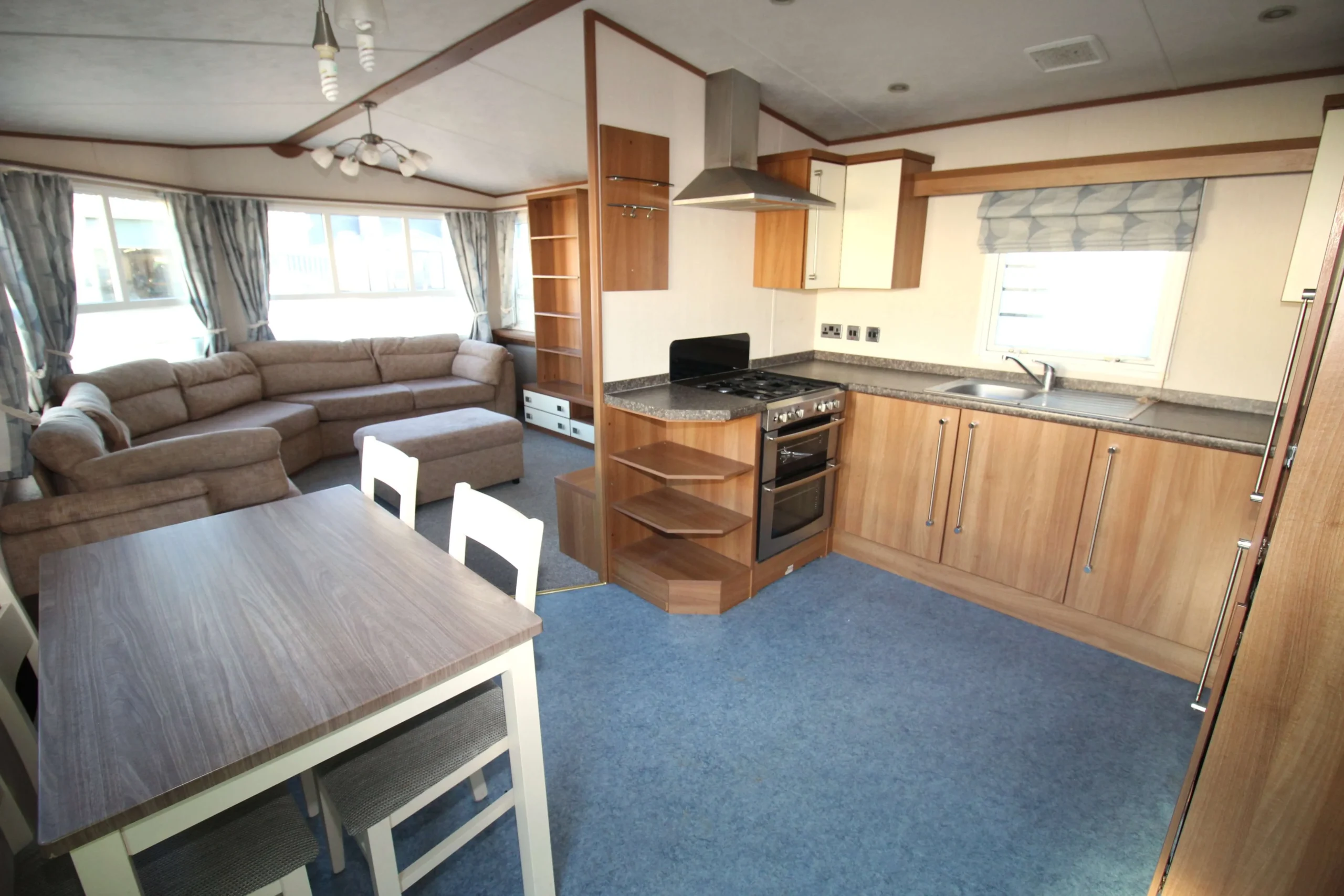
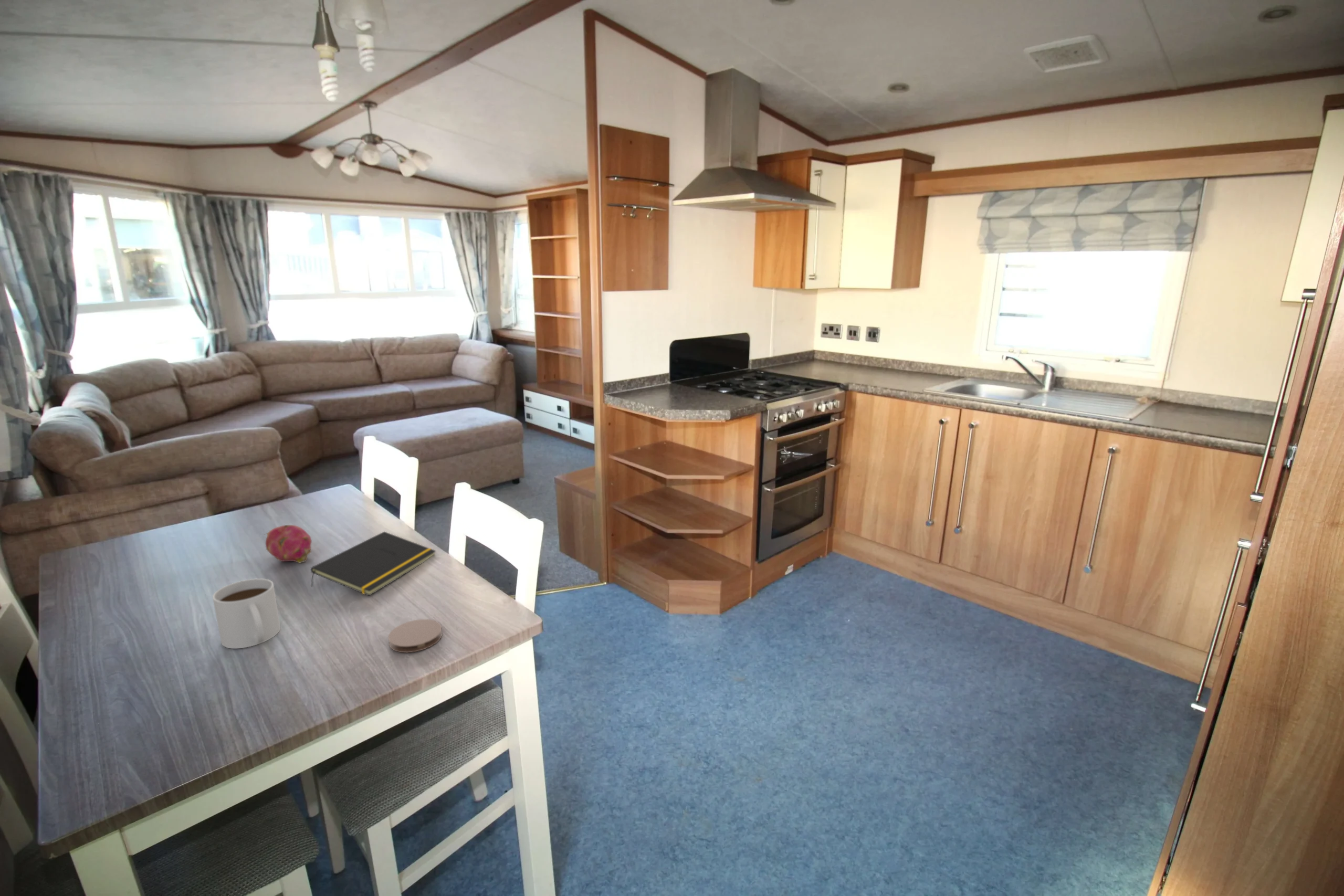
+ coaster [387,619,443,653]
+ notepad [310,531,437,596]
+ mug [212,578,281,649]
+ fruit [264,524,312,564]
